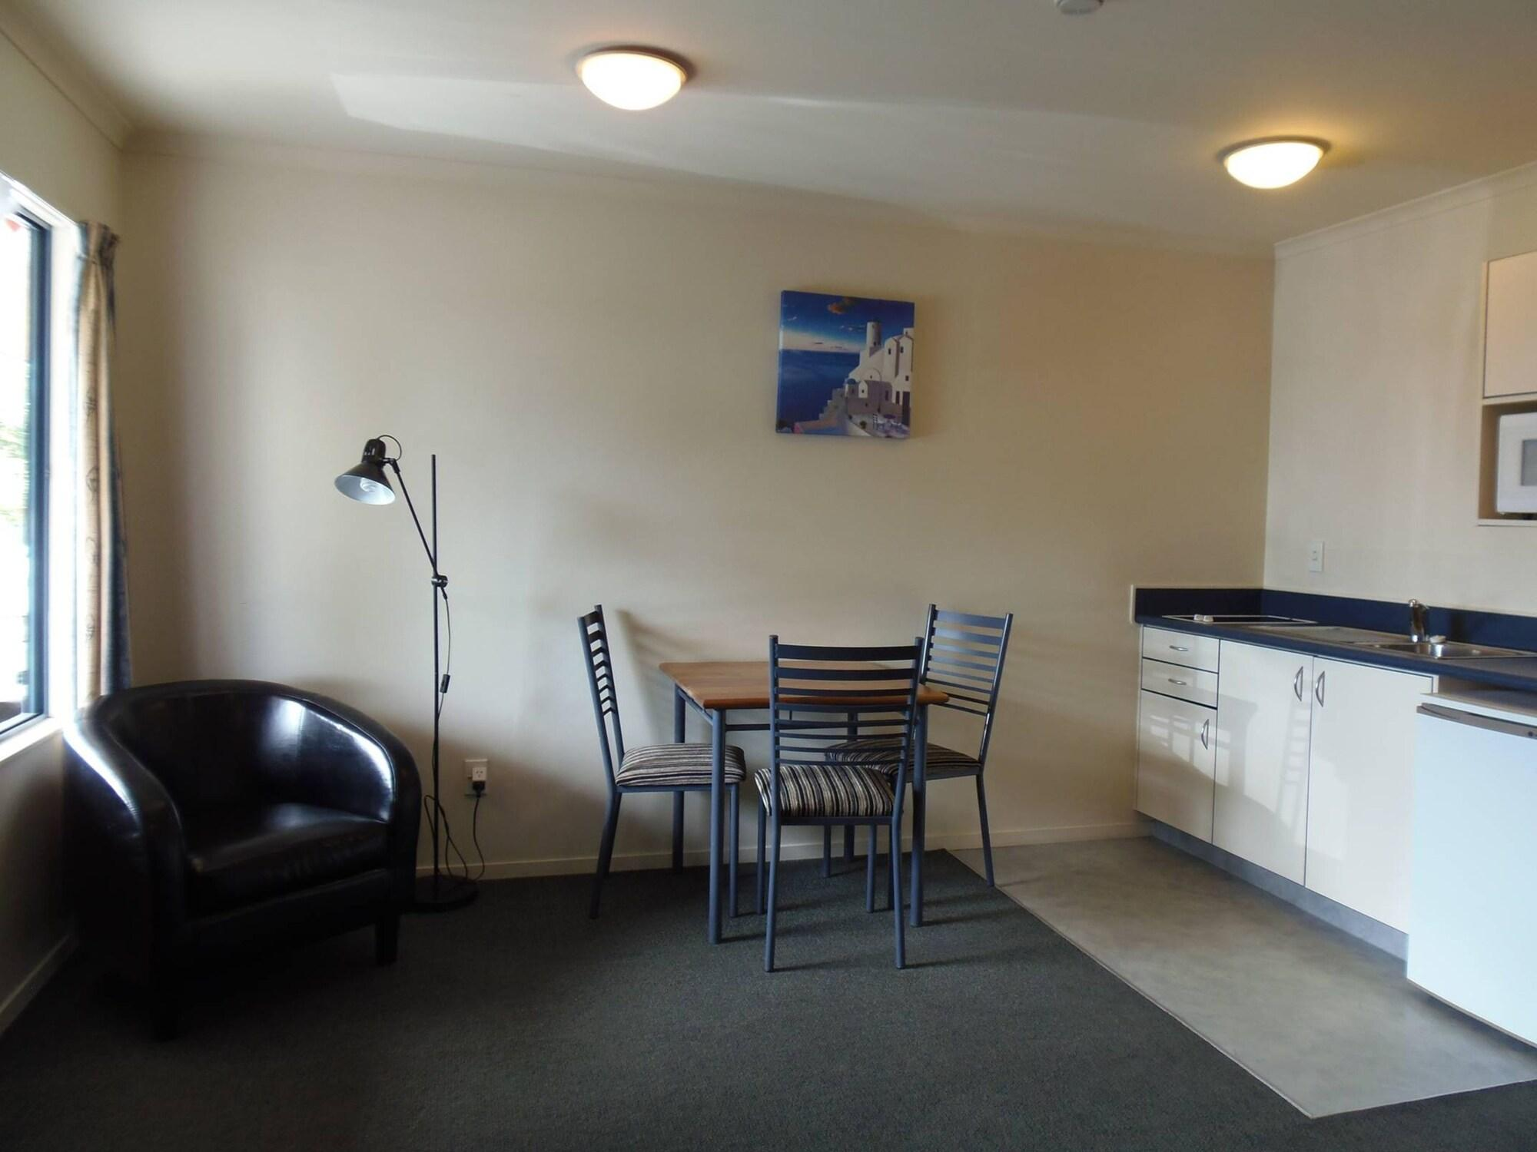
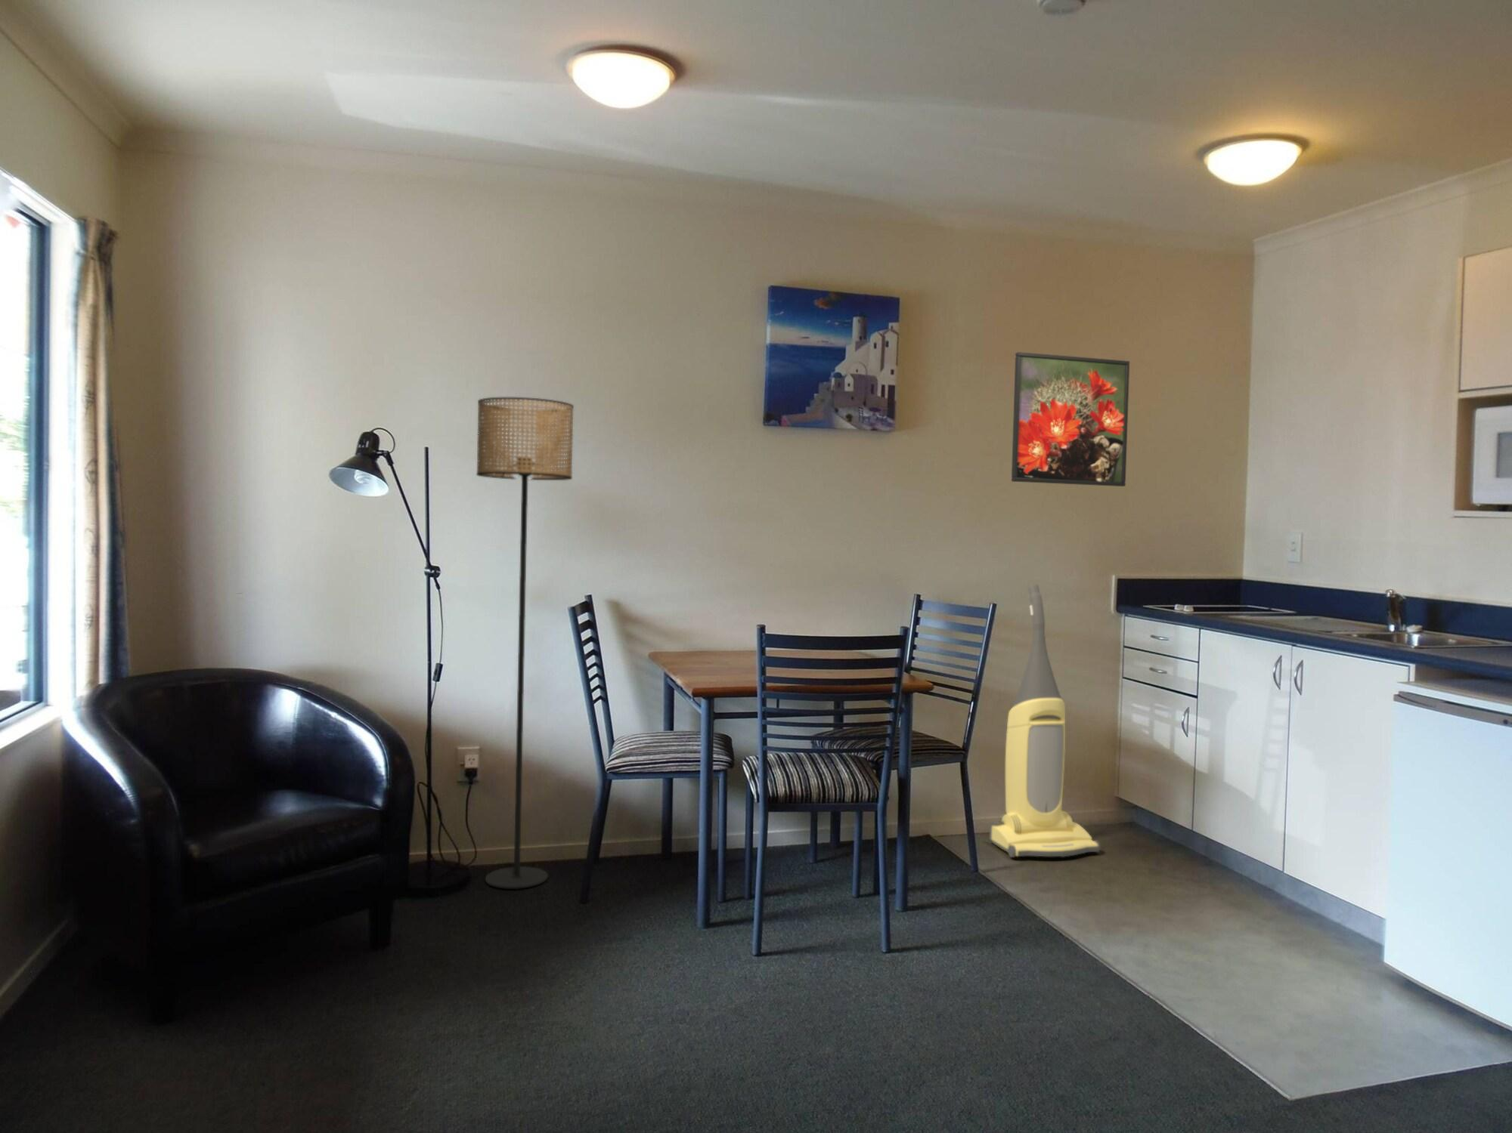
+ vacuum cleaner [989,584,1101,858]
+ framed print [1011,351,1130,487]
+ floor lamp [475,396,575,890]
